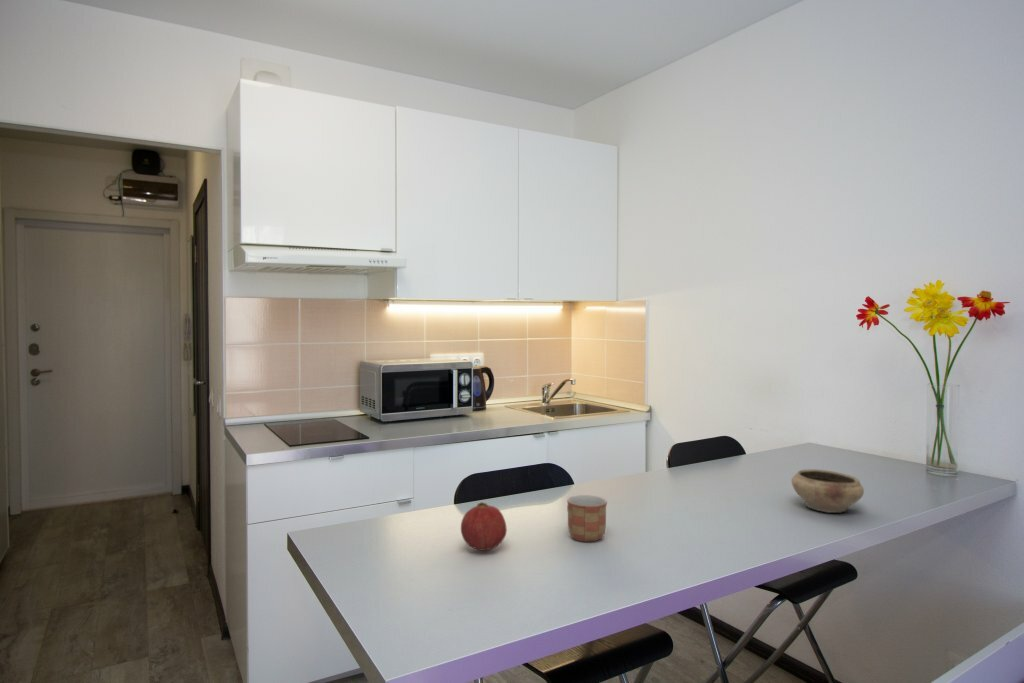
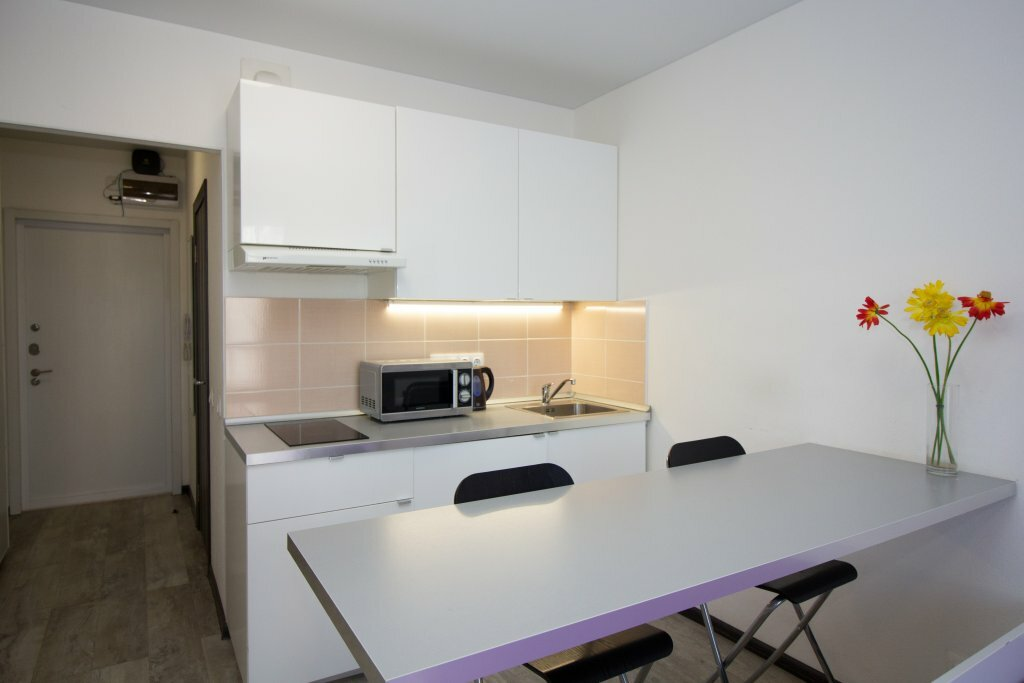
- fruit [460,501,508,551]
- ceramic bowl [790,468,865,514]
- mug [566,494,608,542]
